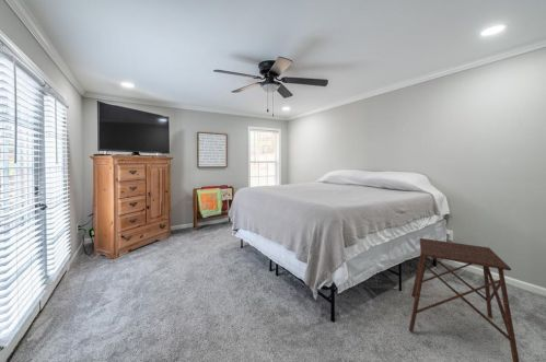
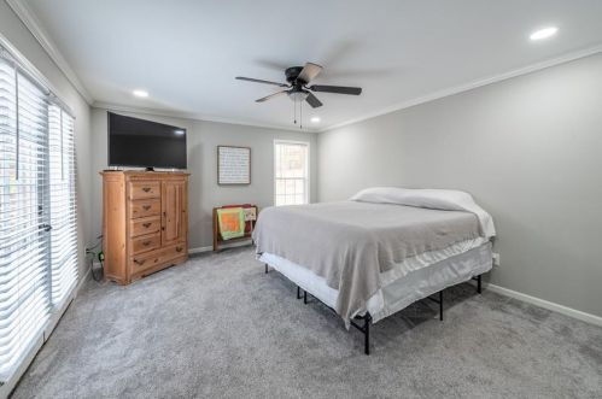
- side table [408,237,520,362]
